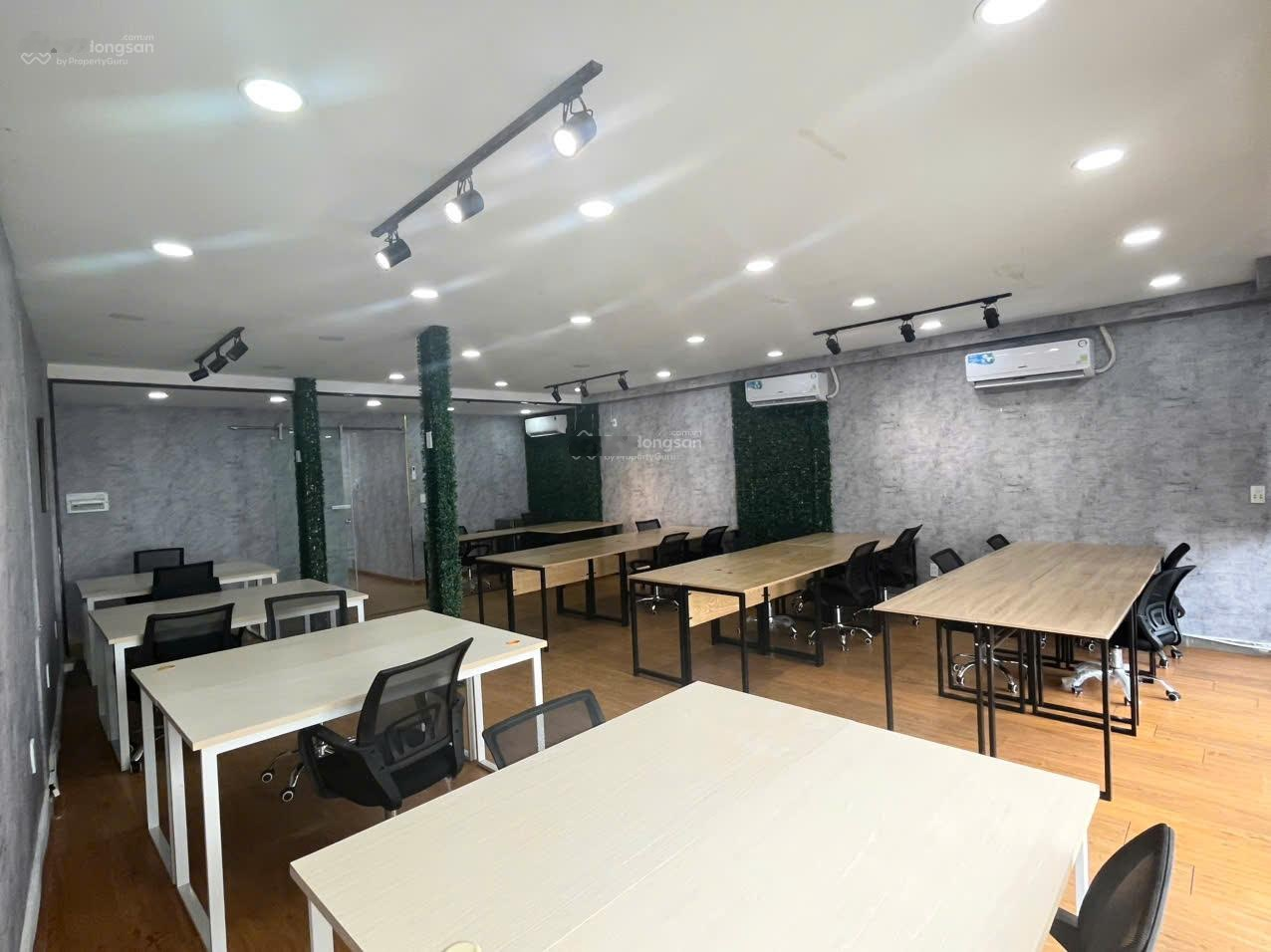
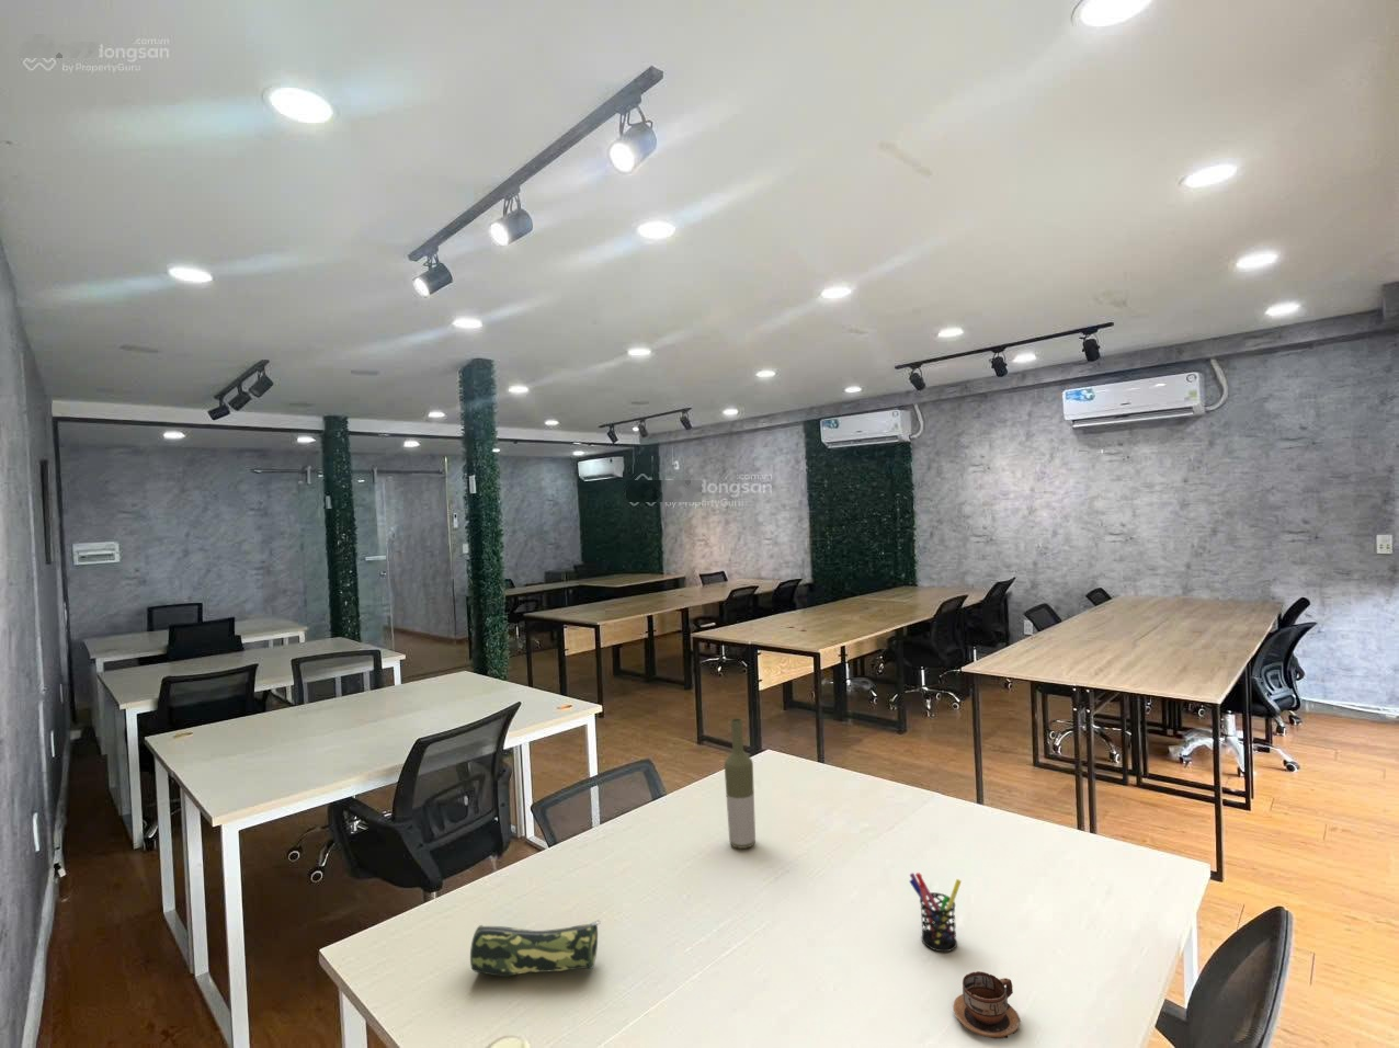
+ pen holder [909,872,963,952]
+ pencil case [469,919,602,978]
+ bottle [723,717,756,850]
+ cup [952,970,1021,1040]
